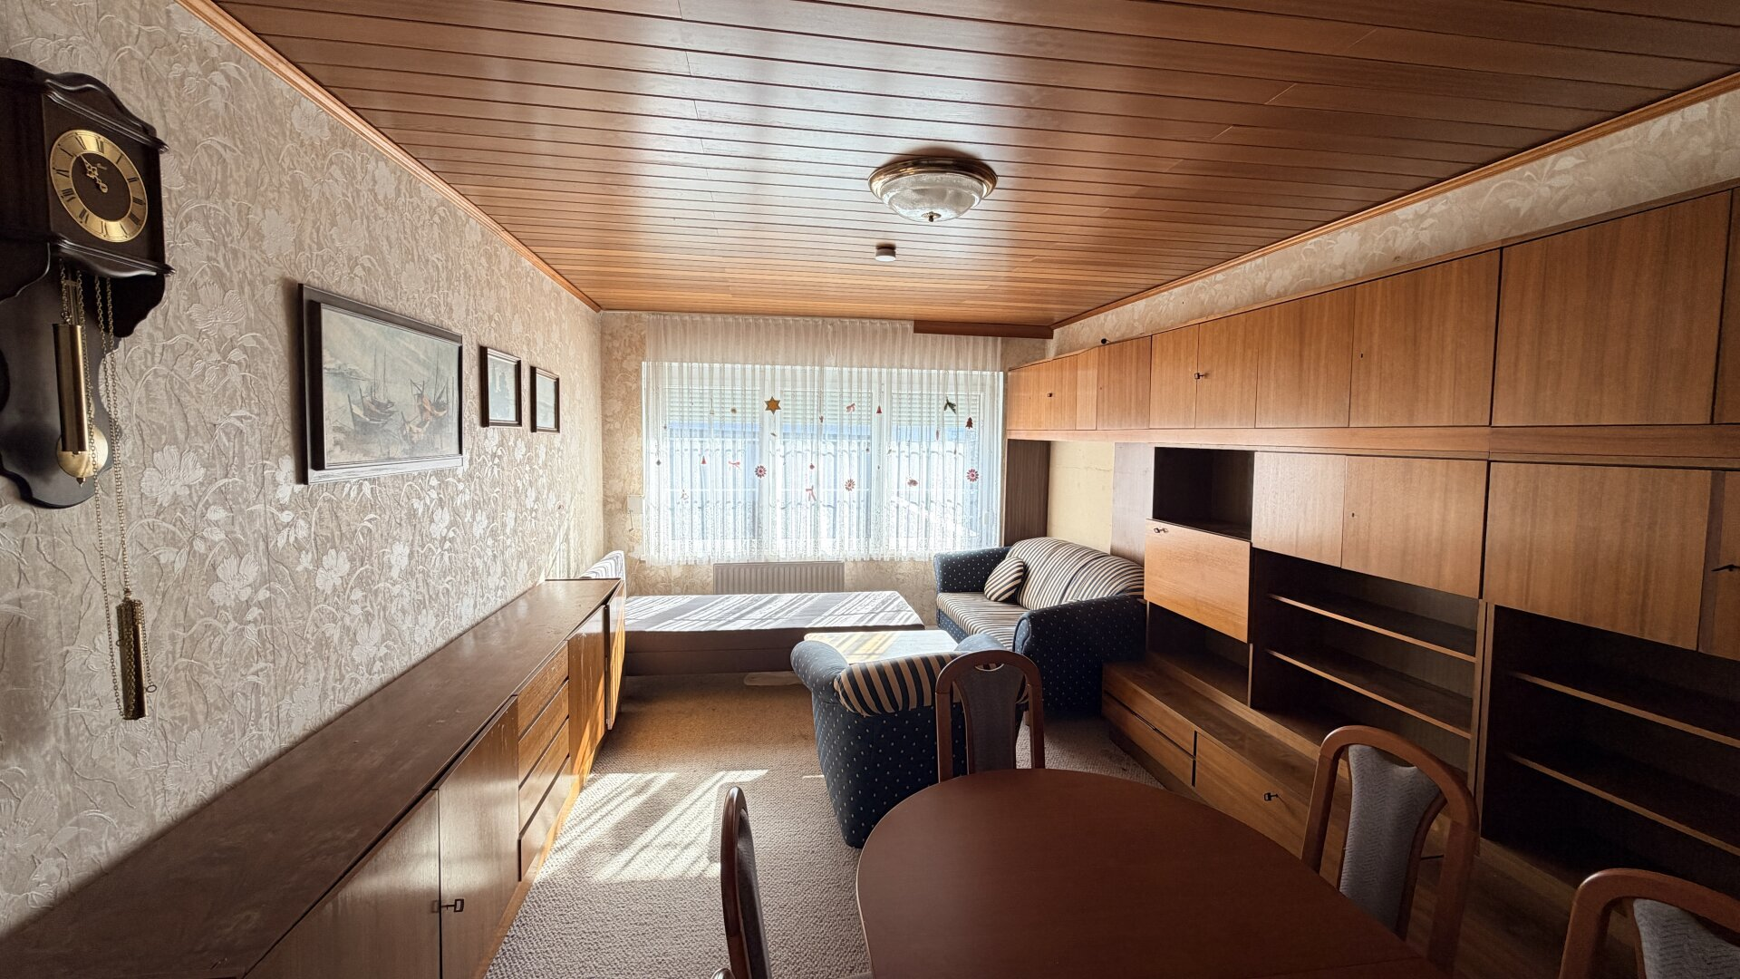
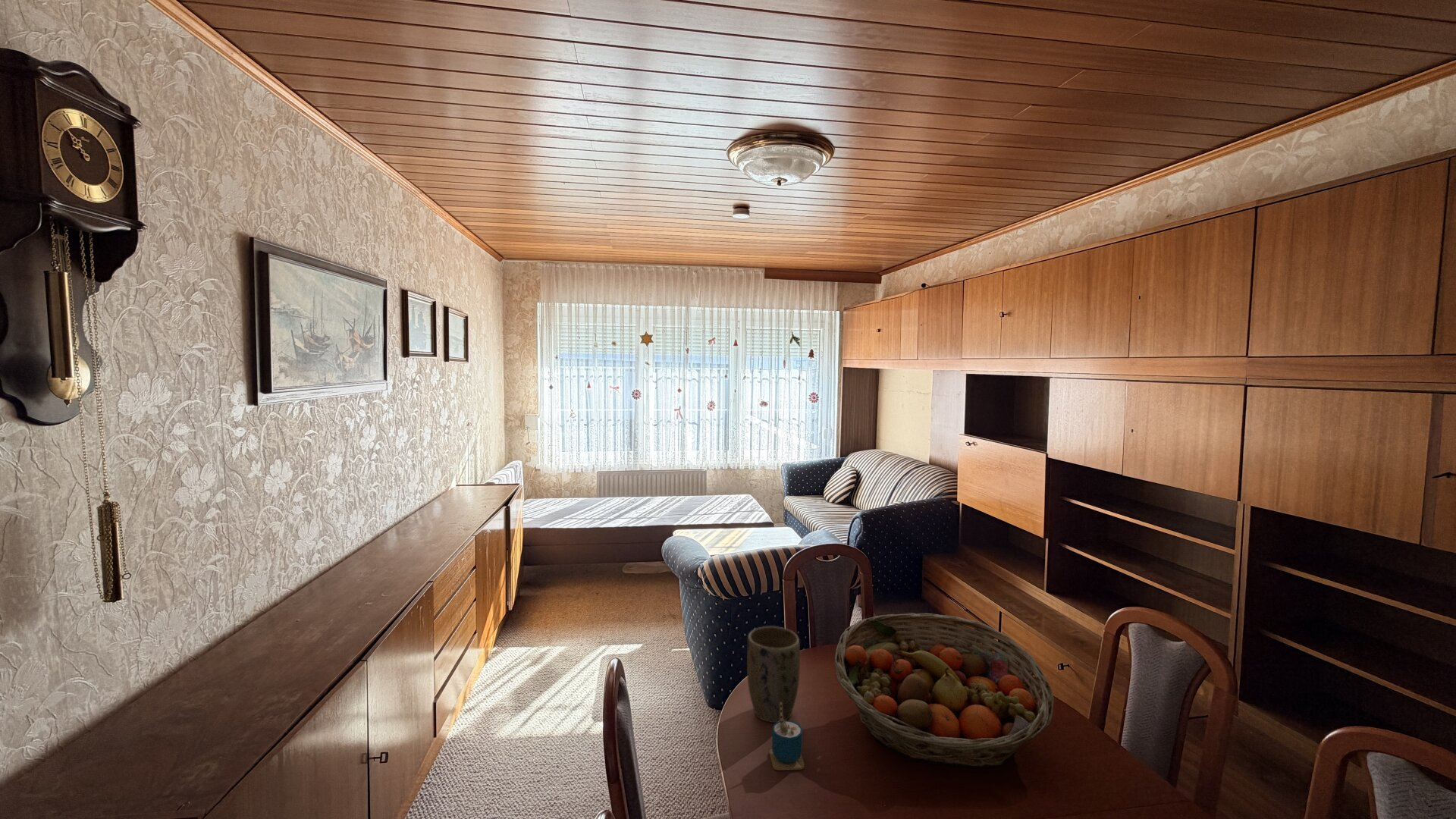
+ fruit basket [834,612,1055,768]
+ plant pot [746,626,801,723]
+ cup [769,702,805,771]
